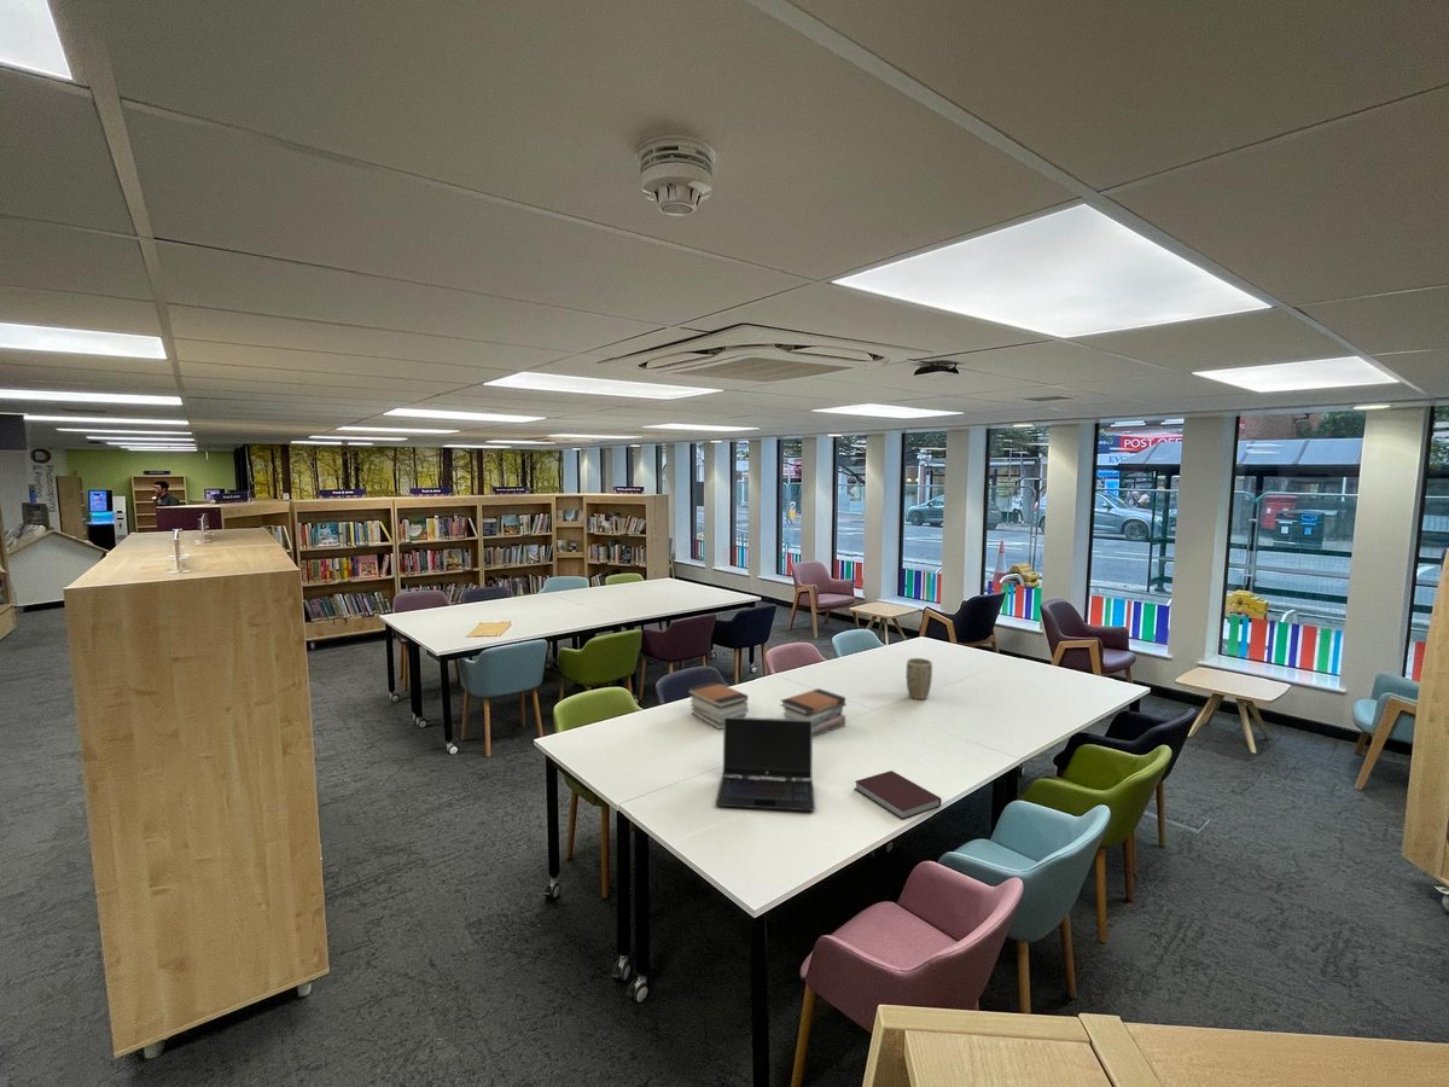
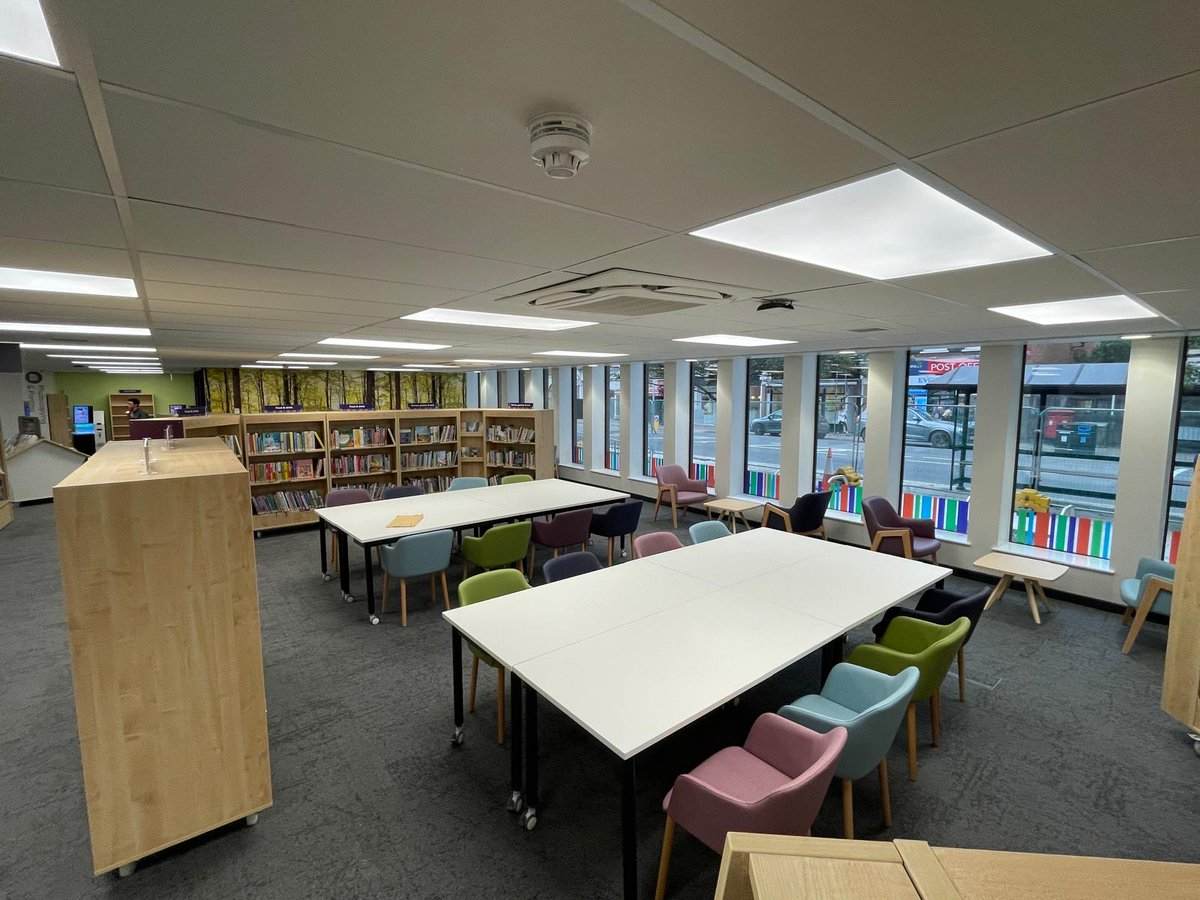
- book stack [779,687,848,738]
- plant pot [906,657,933,701]
- notebook [854,769,942,820]
- book stack [686,680,750,731]
- laptop computer [715,716,816,813]
